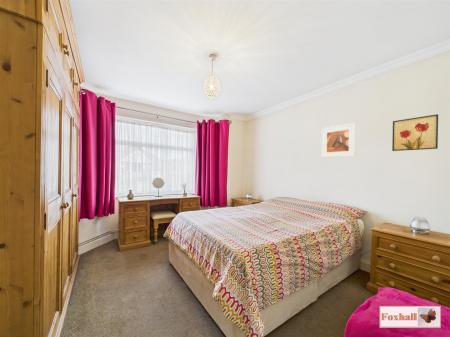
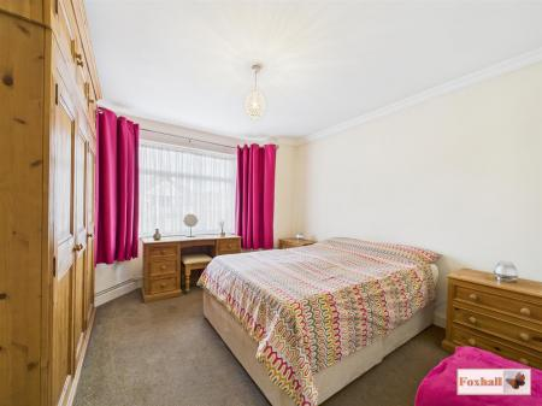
- wall art [391,113,439,152]
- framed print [321,122,357,158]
